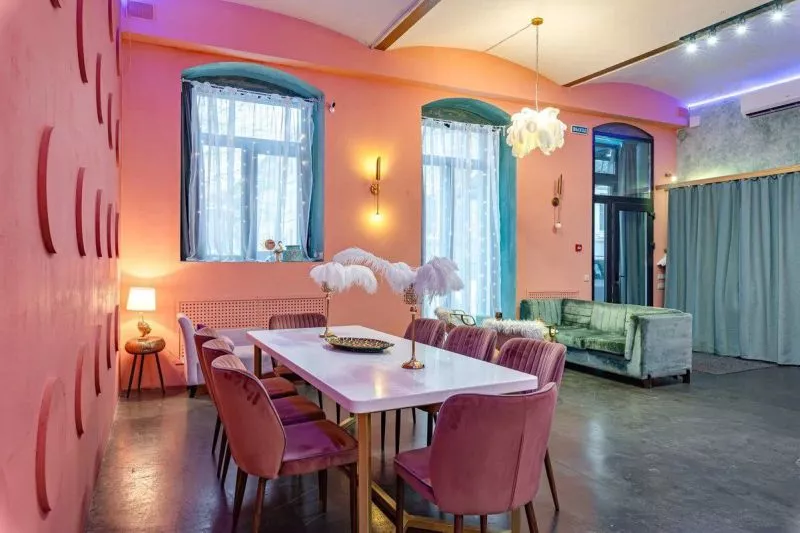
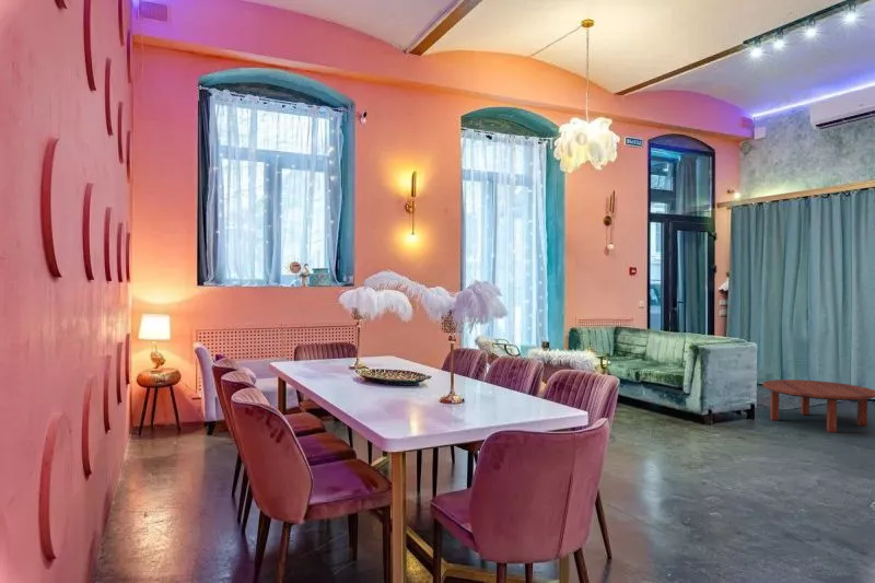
+ coffee table [762,378,875,434]
